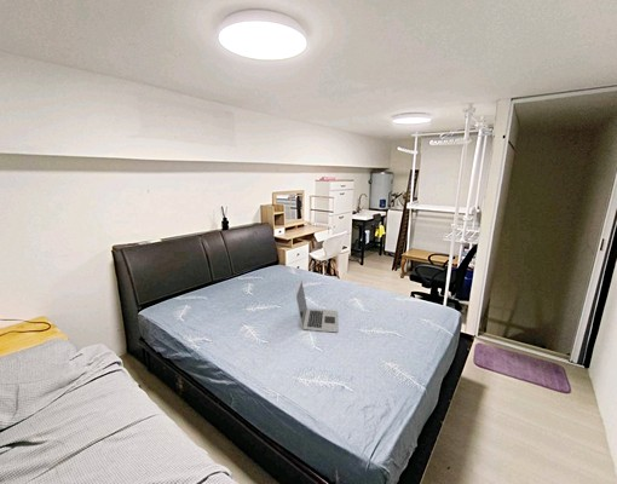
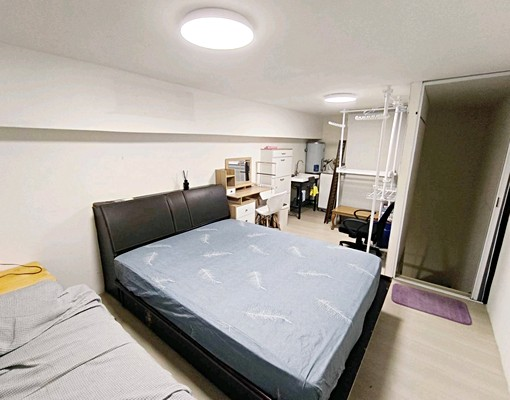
- laptop [295,280,339,333]
